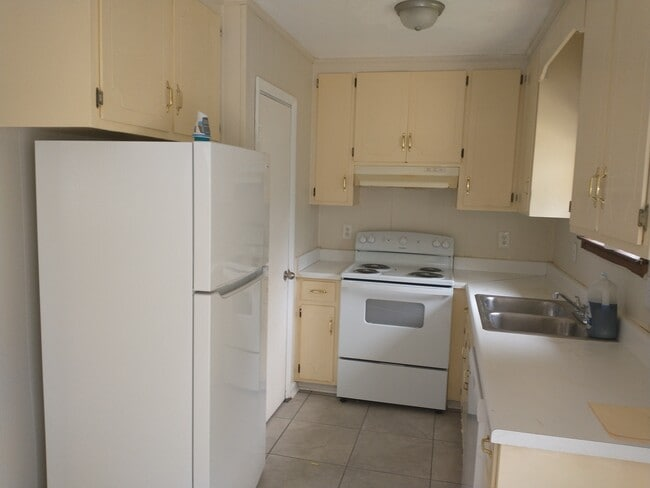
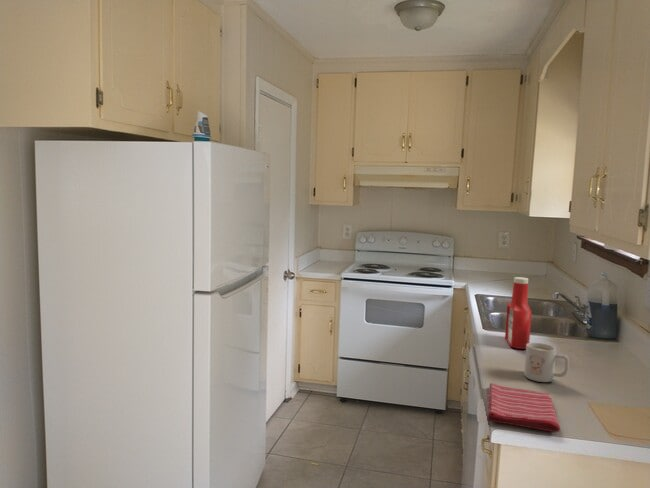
+ mug [523,342,570,383]
+ dish towel [486,382,561,433]
+ soap bottle [504,276,533,350]
